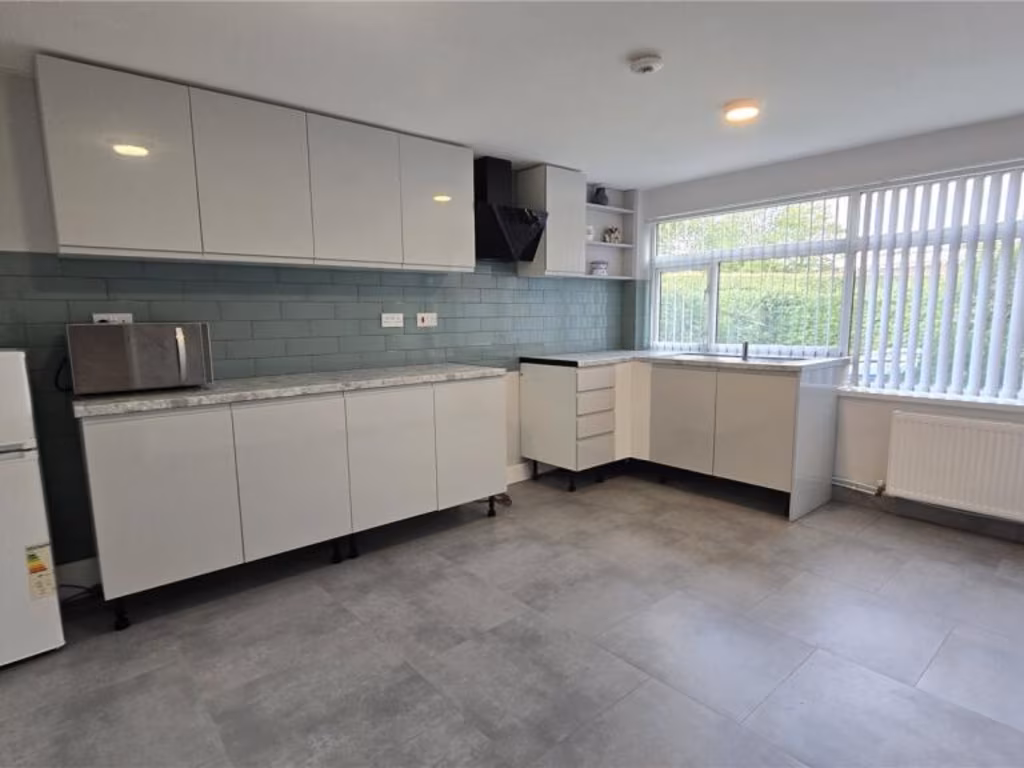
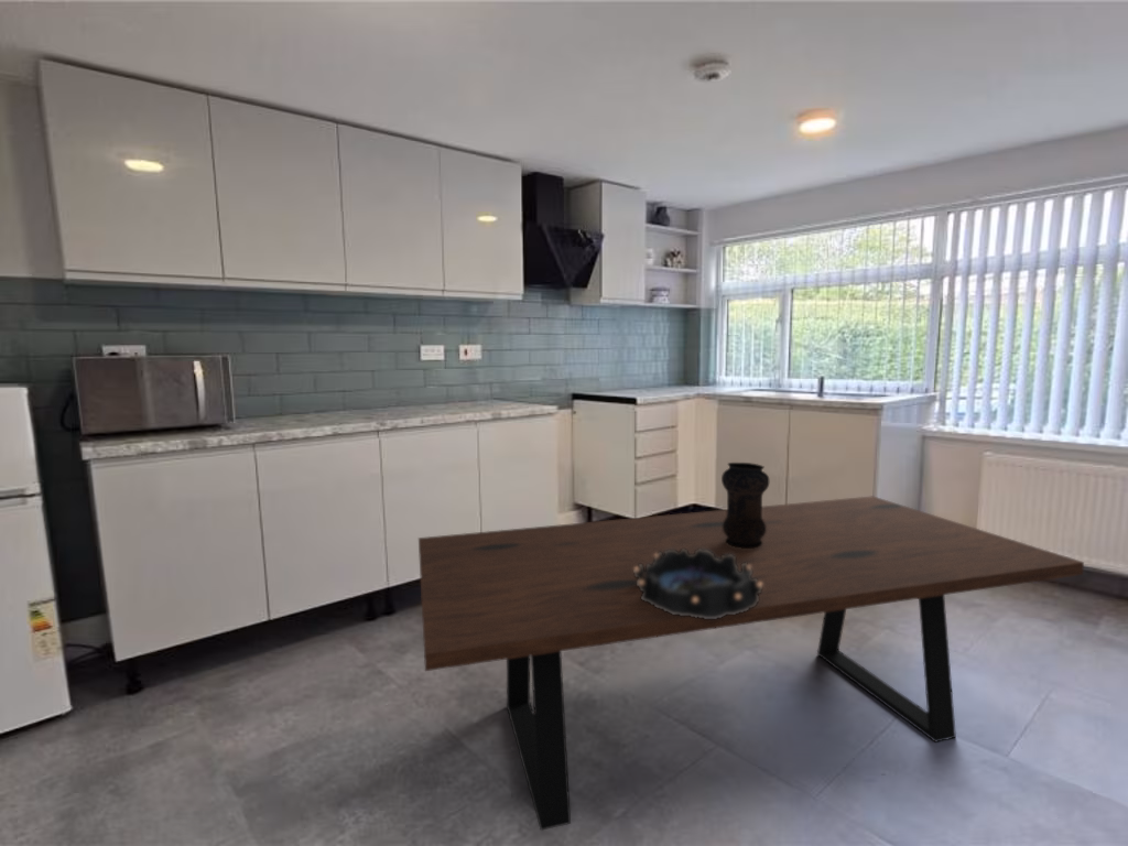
+ decorative bowl [633,549,762,619]
+ dining table [417,495,1085,832]
+ vase [720,462,770,549]
